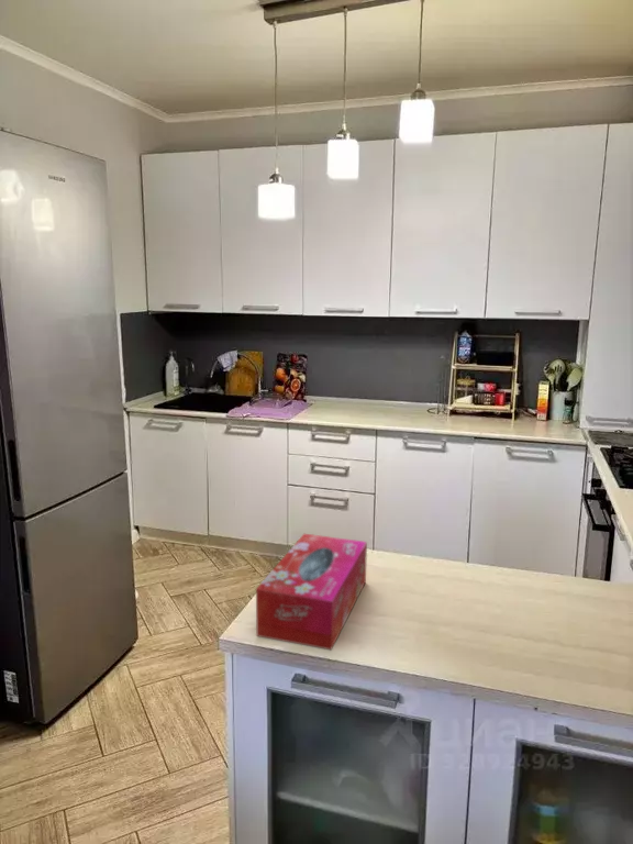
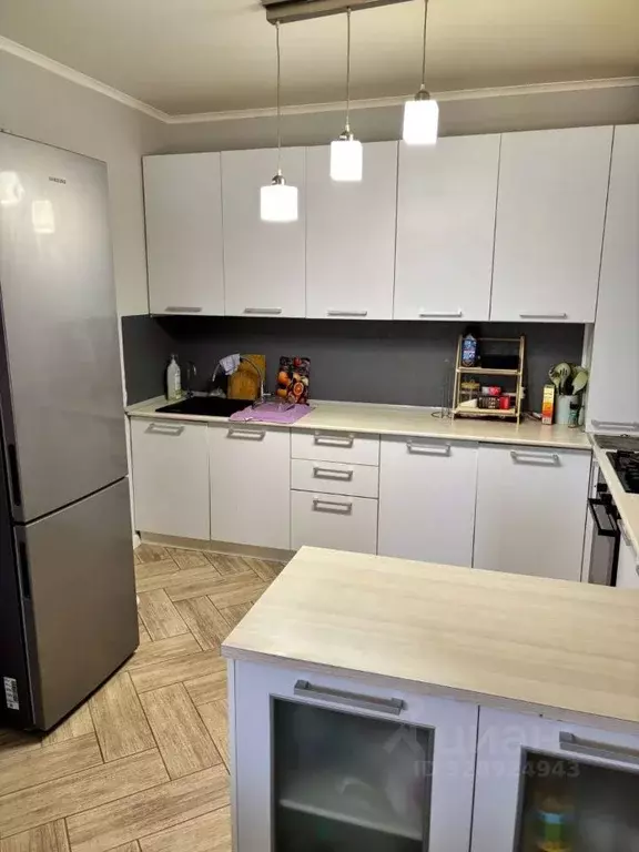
- tissue box [255,533,368,652]
